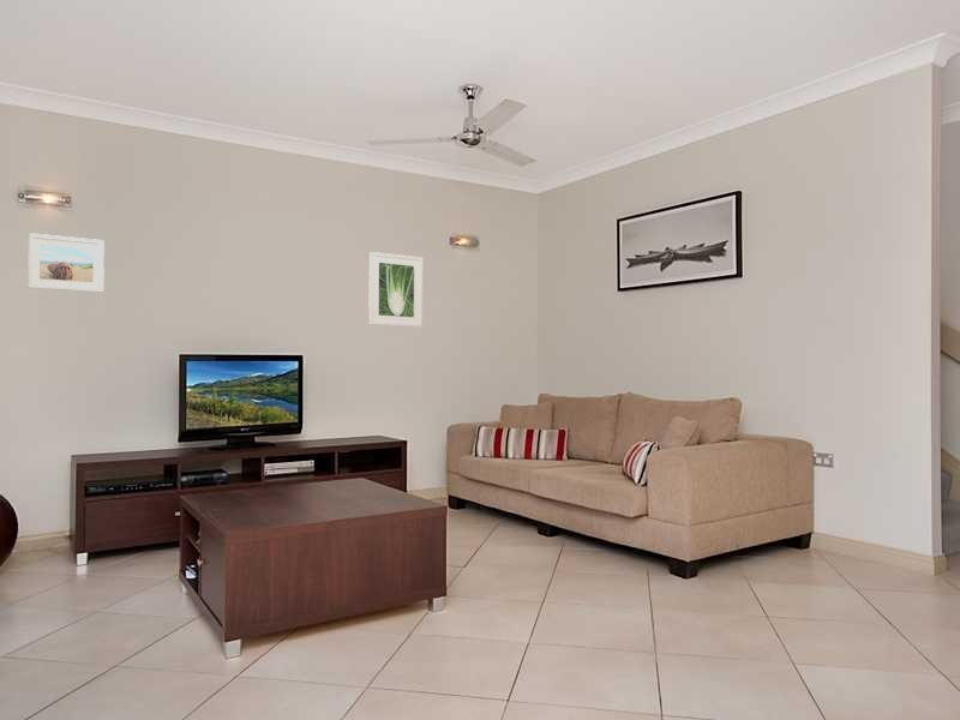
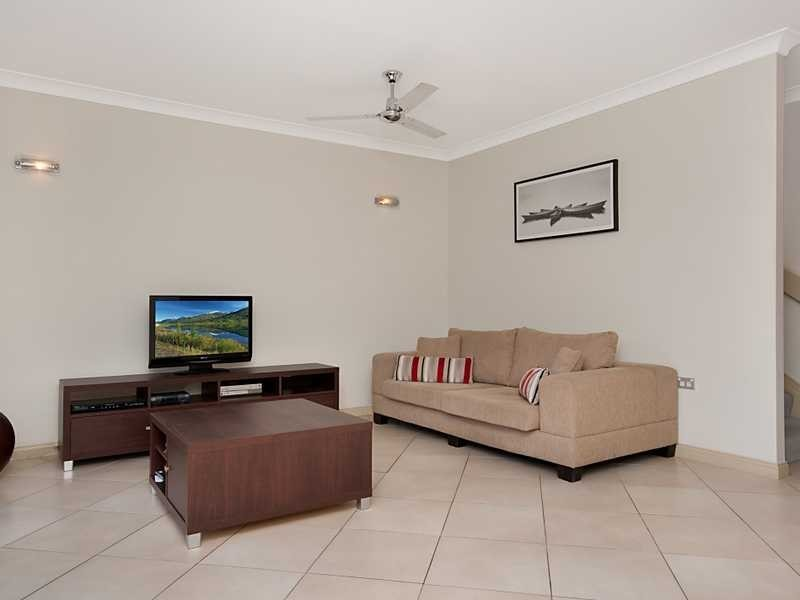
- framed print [367,251,424,328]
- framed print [26,232,106,294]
